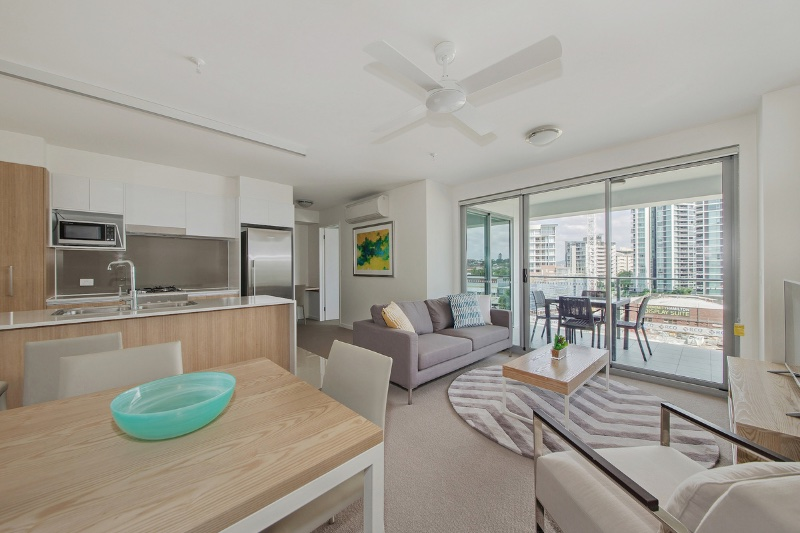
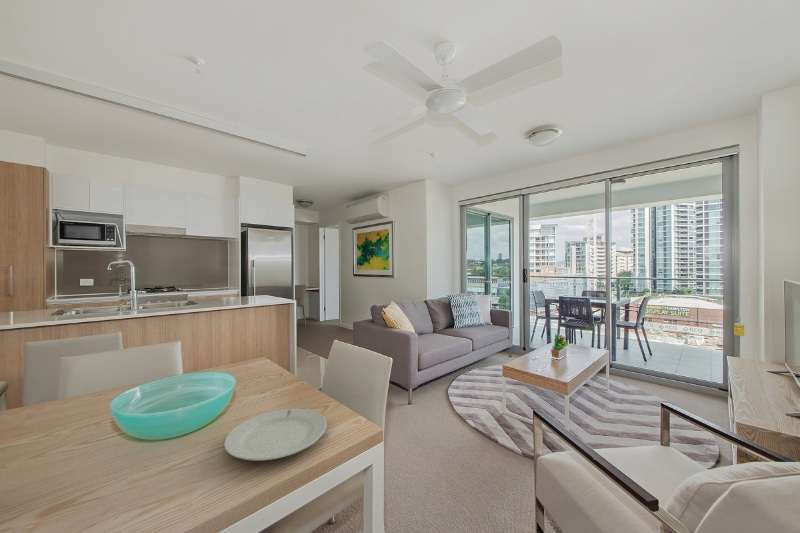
+ chinaware [223,408,328,462]
